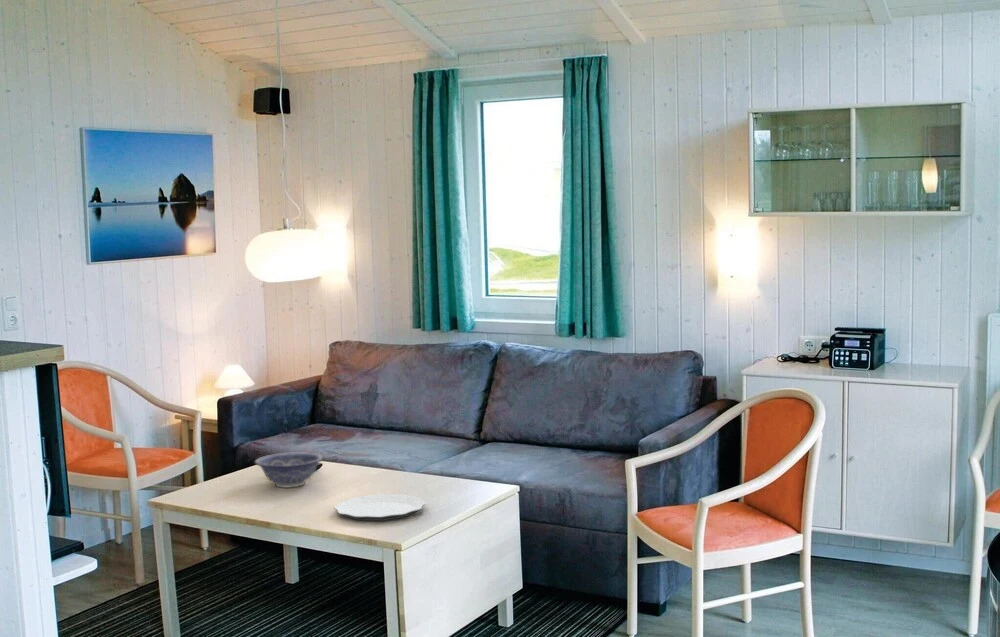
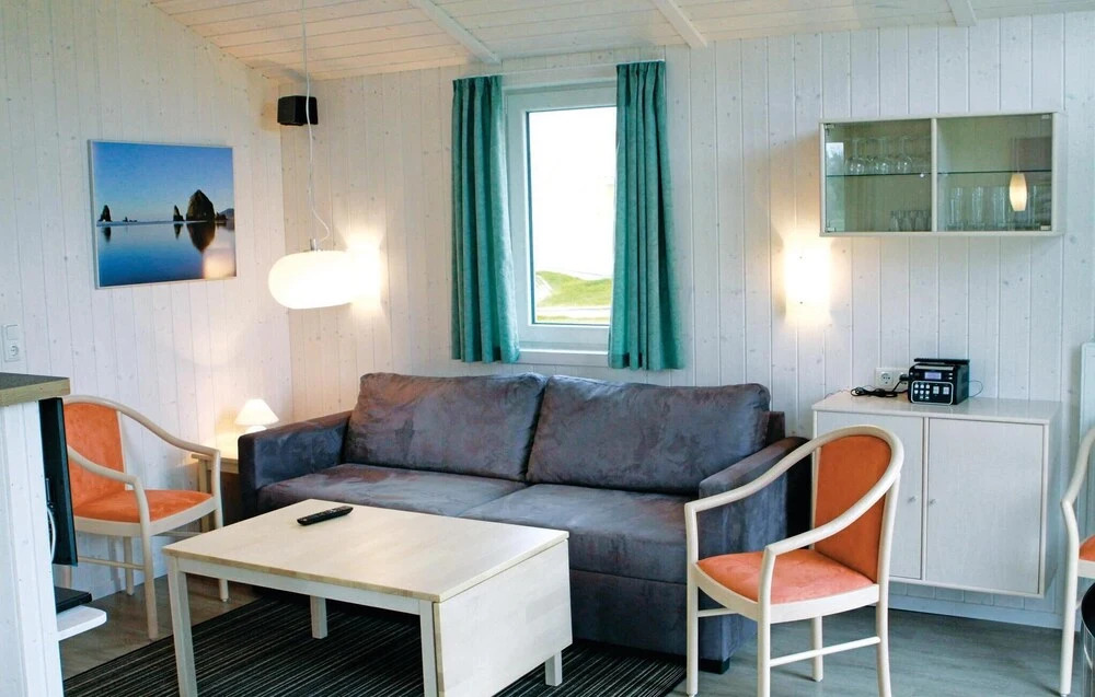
- decorative bowl [254,451,325,489]
- plate [333,493,427,522]
